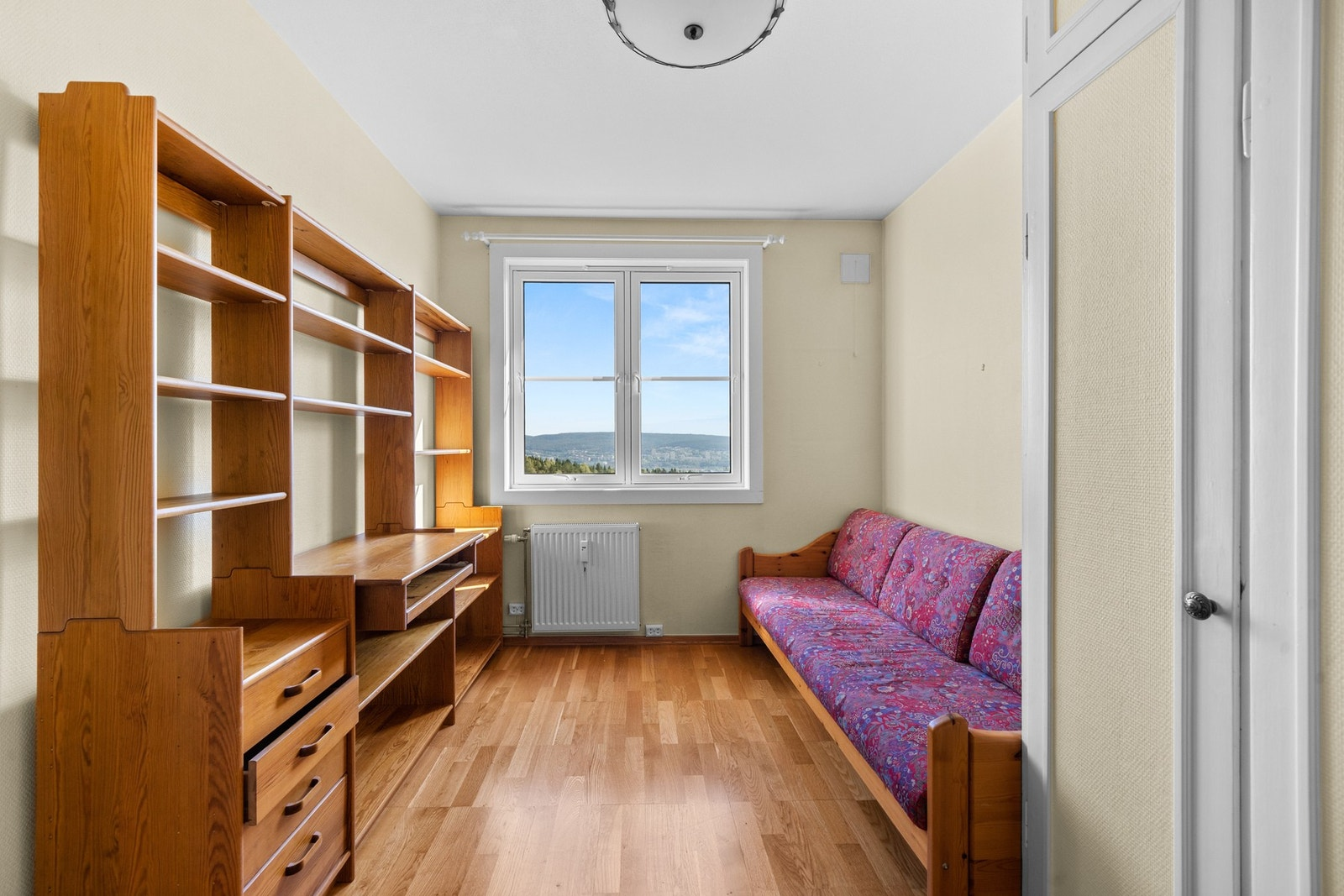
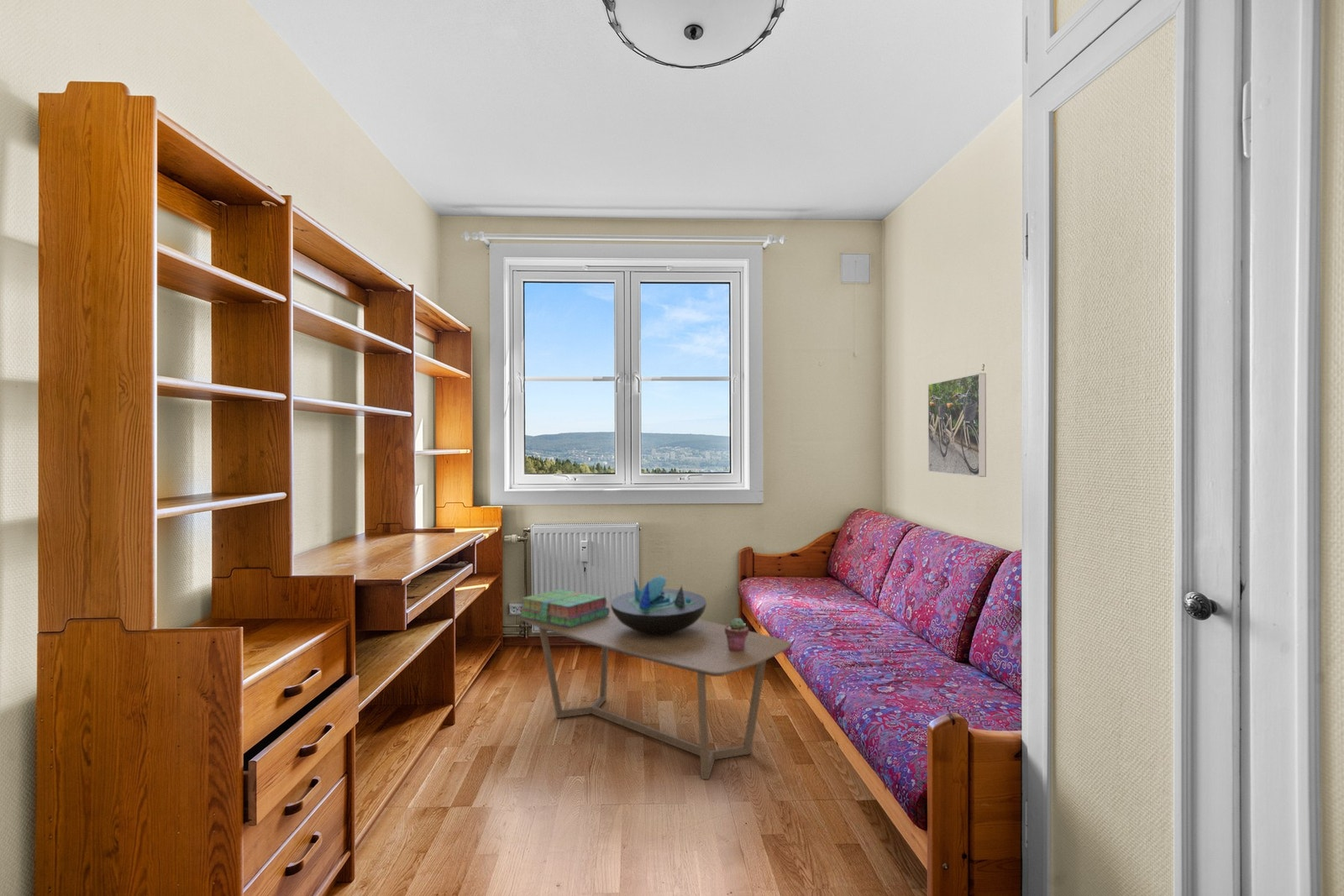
+ decorative bowl [611,574,707,634]
+ stack of books [518,589,609,627]
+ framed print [927,372,987,478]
+ coffee table [521,600,792,780]
+ potted succulent [725,617,749,652]
